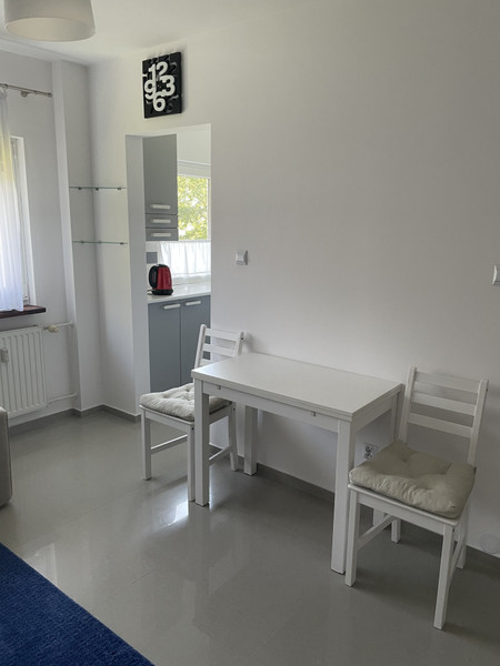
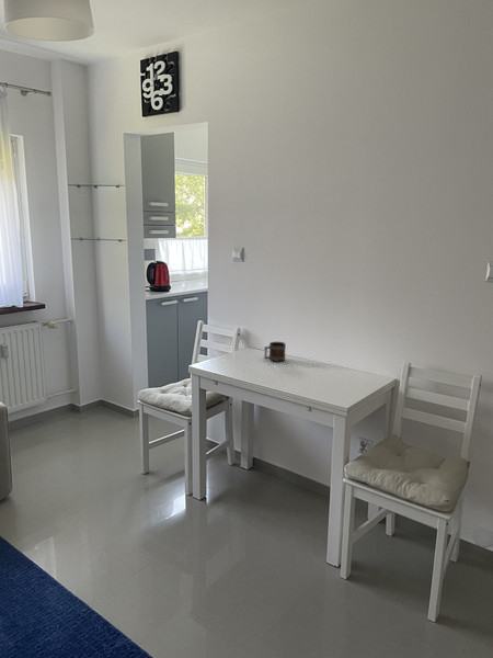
+ mug [263,341,287,363]
